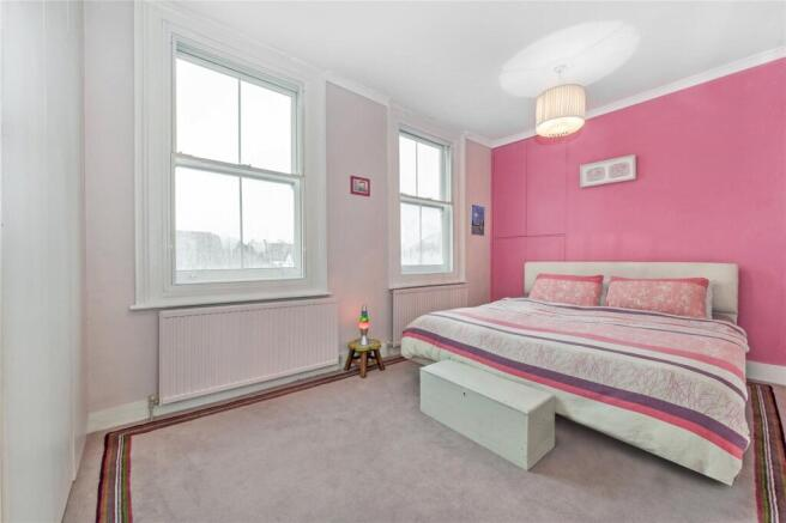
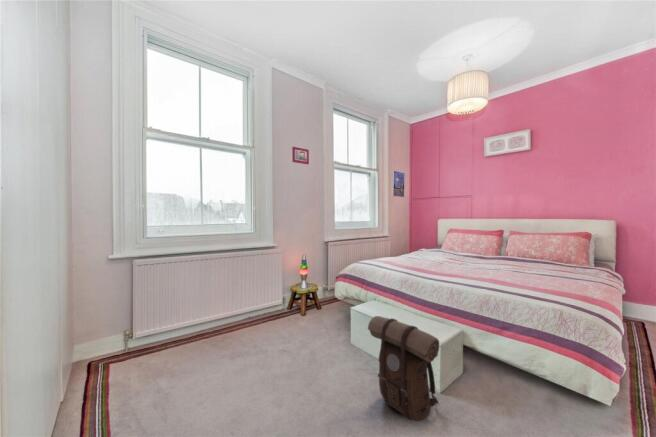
+ backpack [367,315,441,422]
